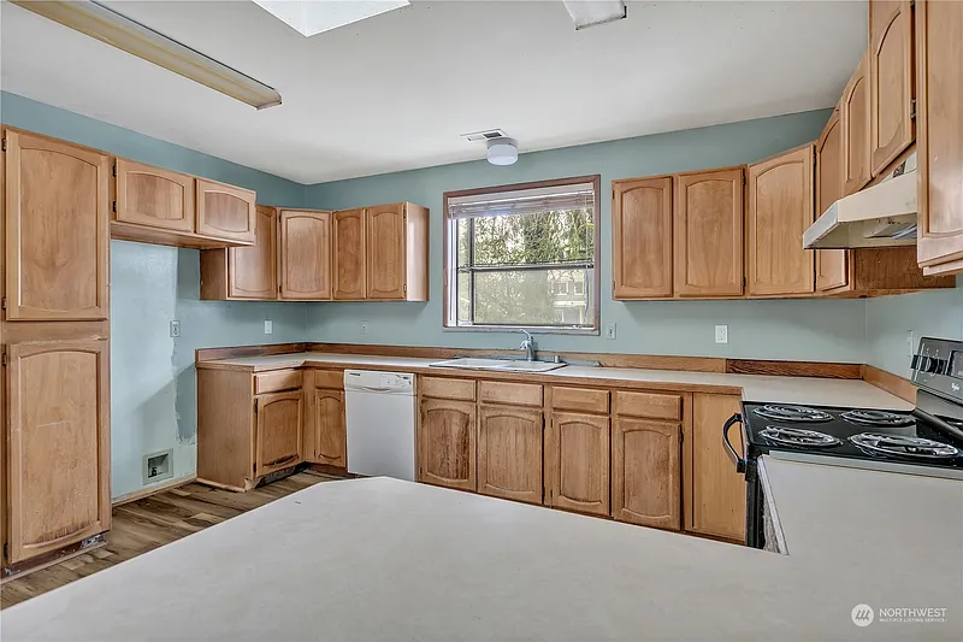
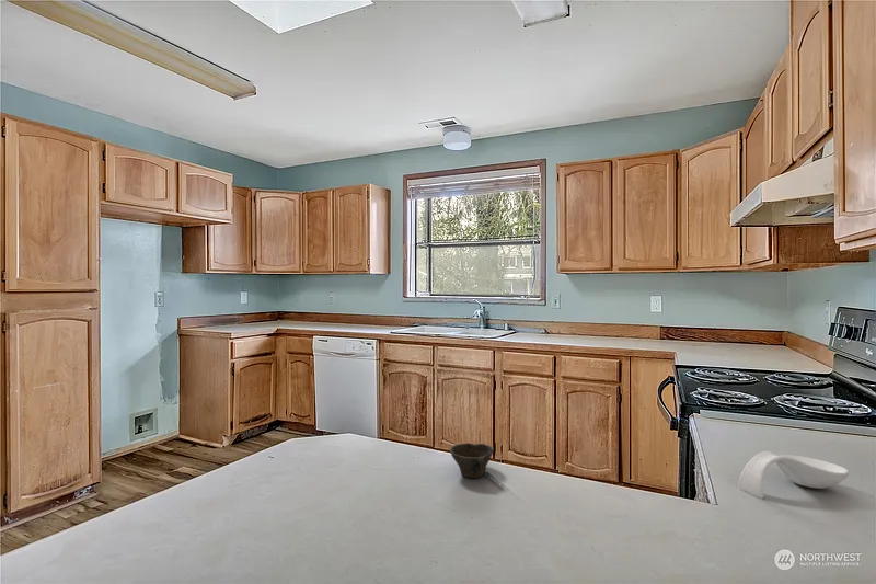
+ spoon rest [737,450,850,500]
+ cup [449,442,495,479]
